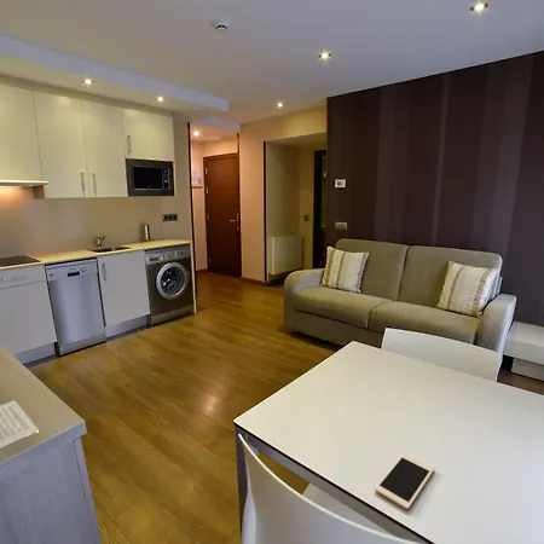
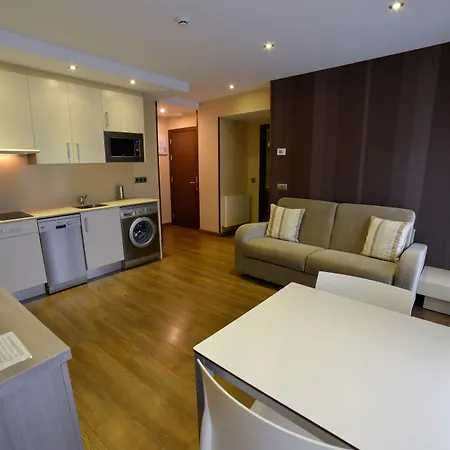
- cell phone [374,452,435,510]
